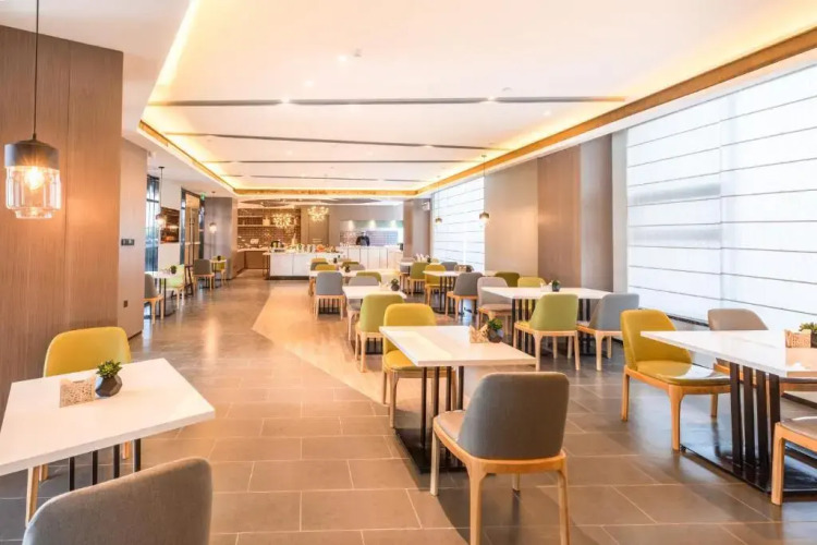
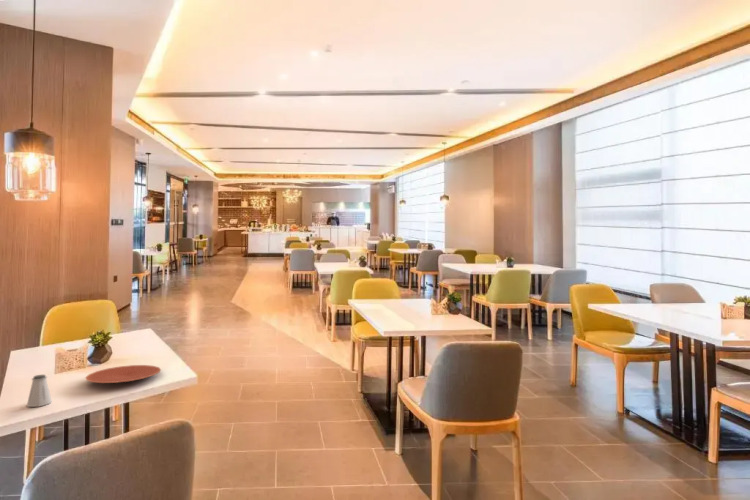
+ plate [84,364,162,384]
+ saltshaker [26,374,53,408]
